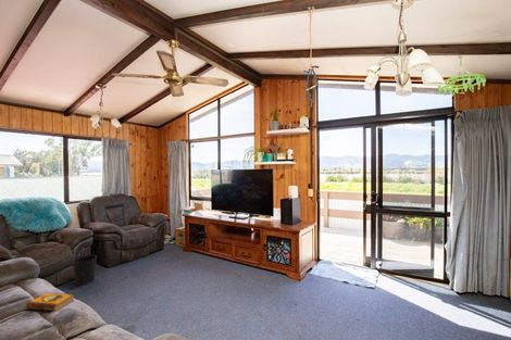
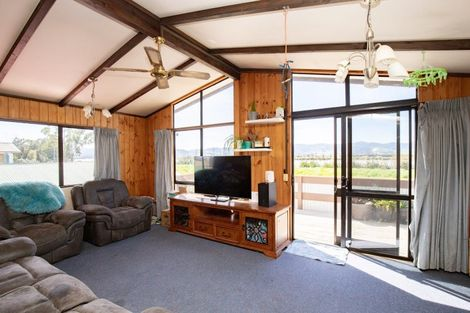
- wastebasket [72,254,98,286]
- hardback book [24,291,75,313]
